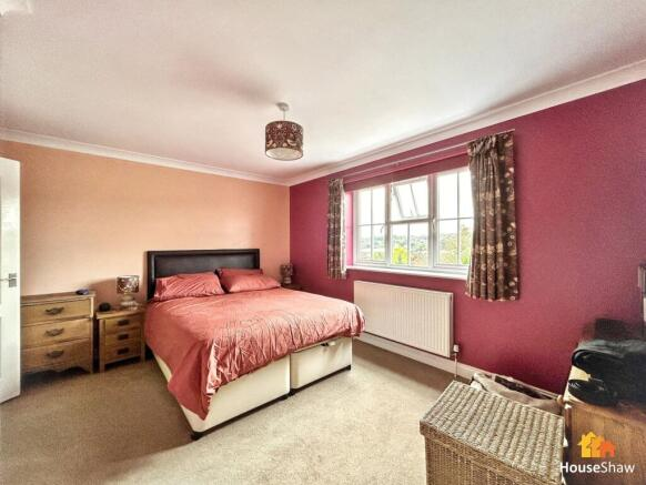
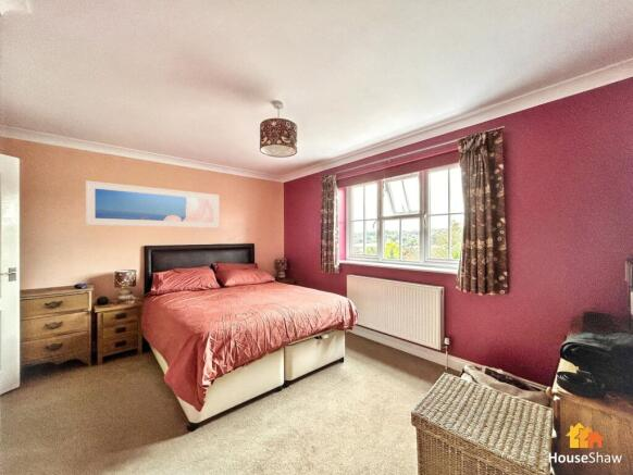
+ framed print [85,179,220,229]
